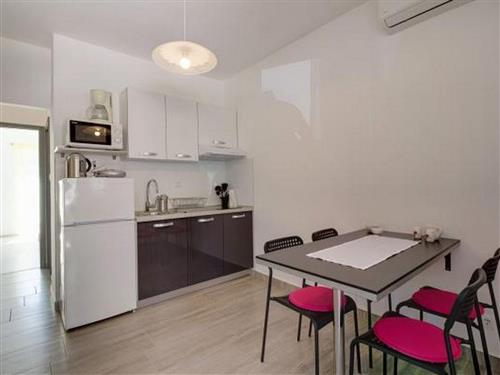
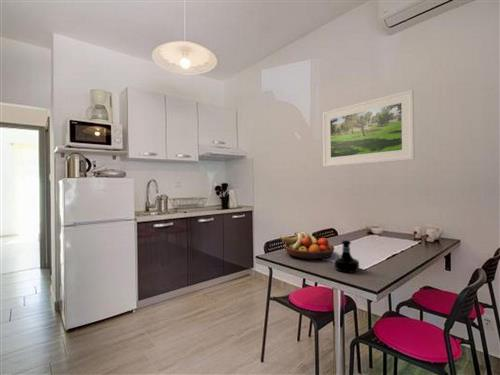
+ fruit bowl [279,231,335,260]
+ tequila bottle [333,239,360,273]
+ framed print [322,88,416,168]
